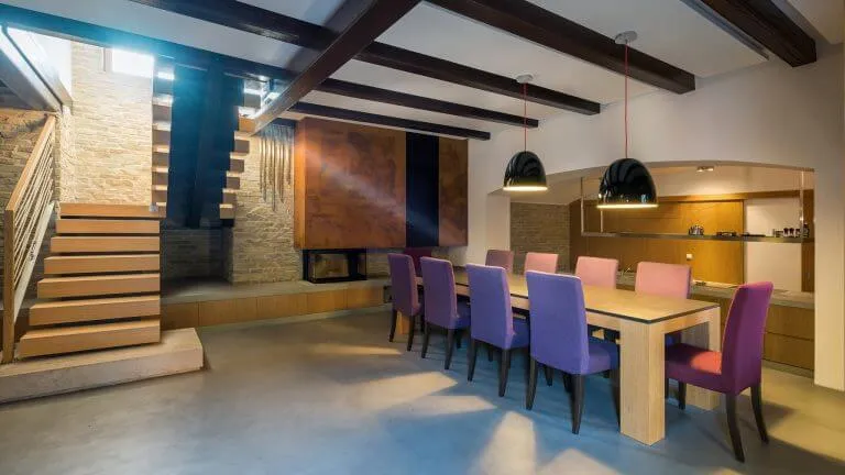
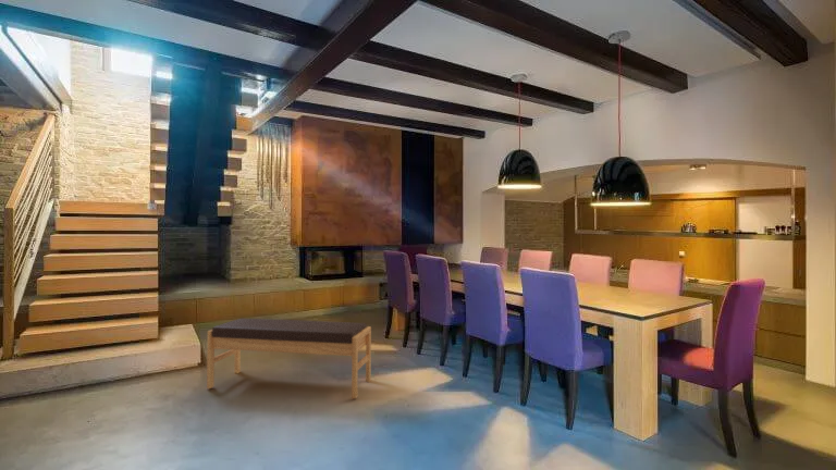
+ bench [206,318,372,399]
